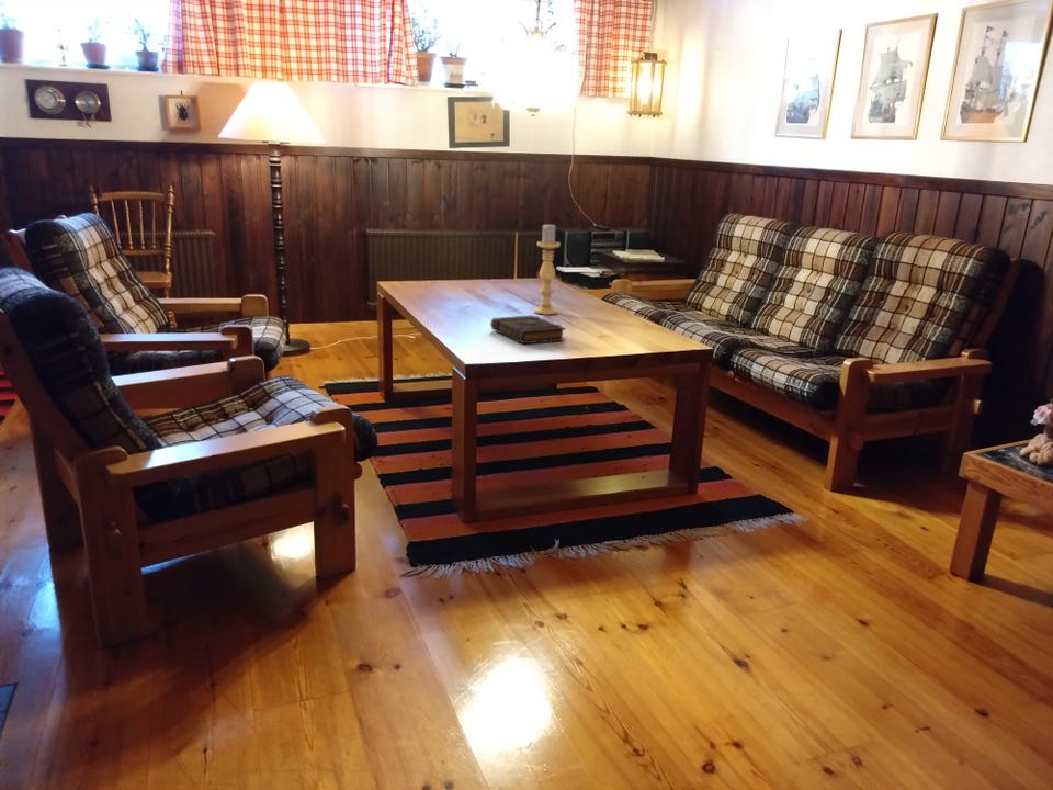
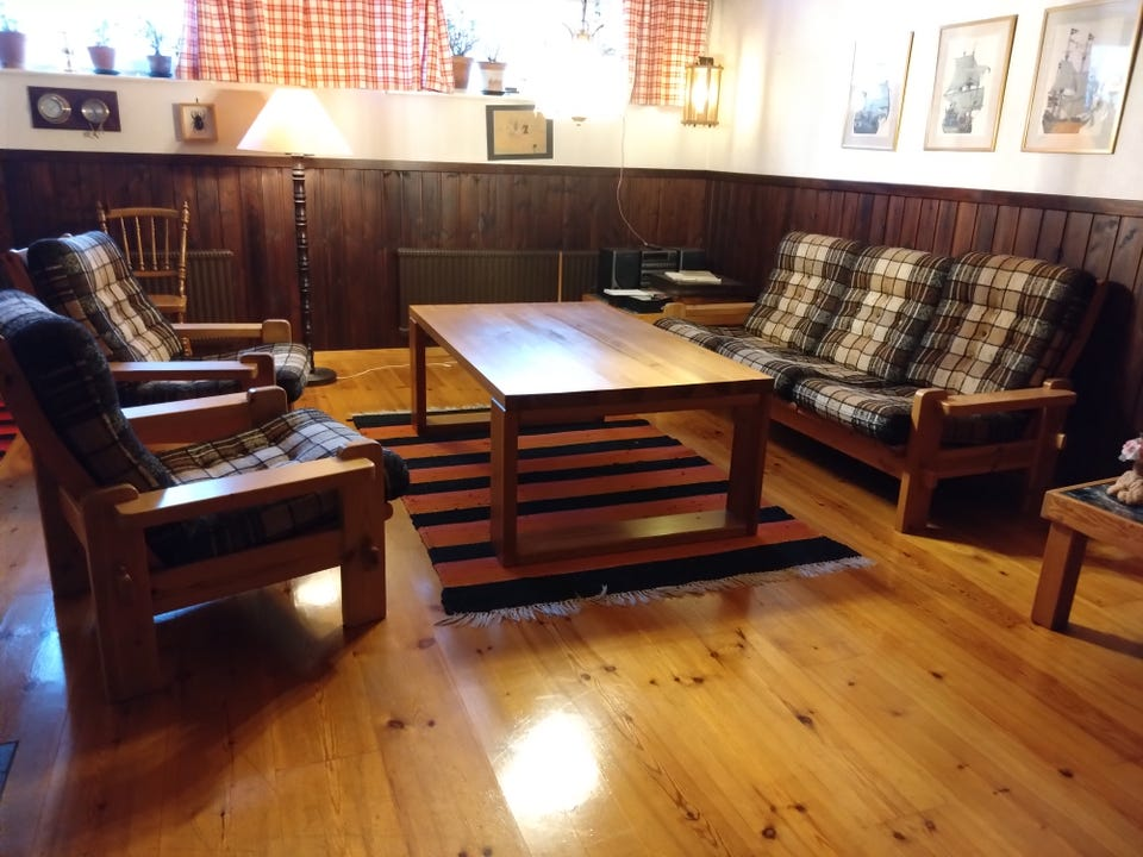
- candle holder [533,222,562,315]
- book [489,315,567,345]
